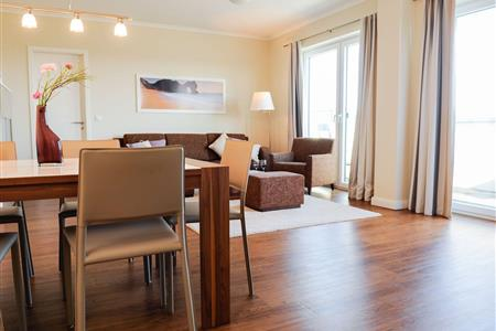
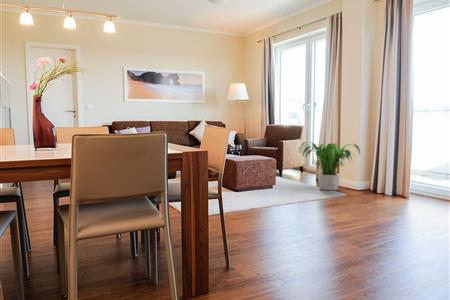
+ potted plant [298,141,361,191]
